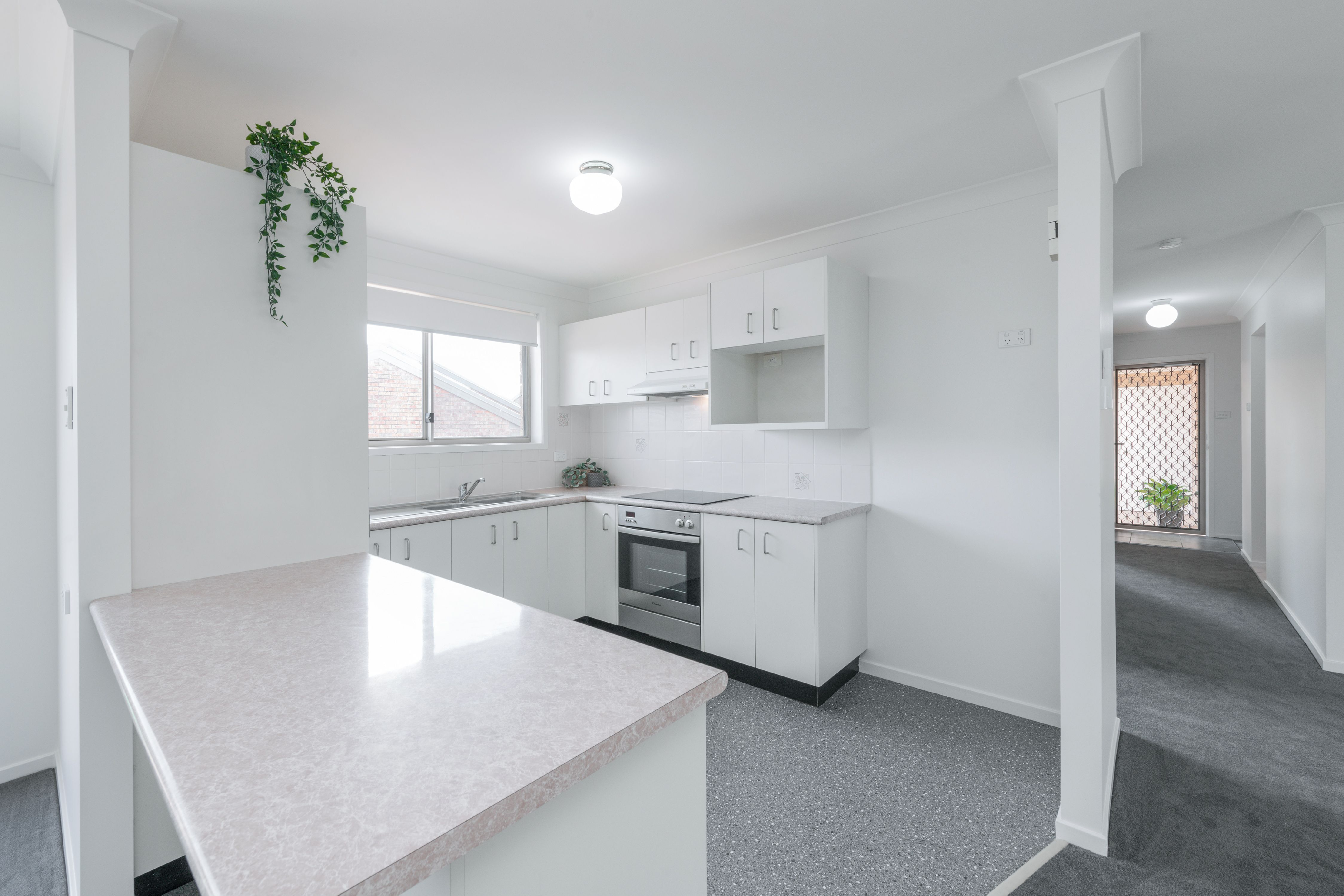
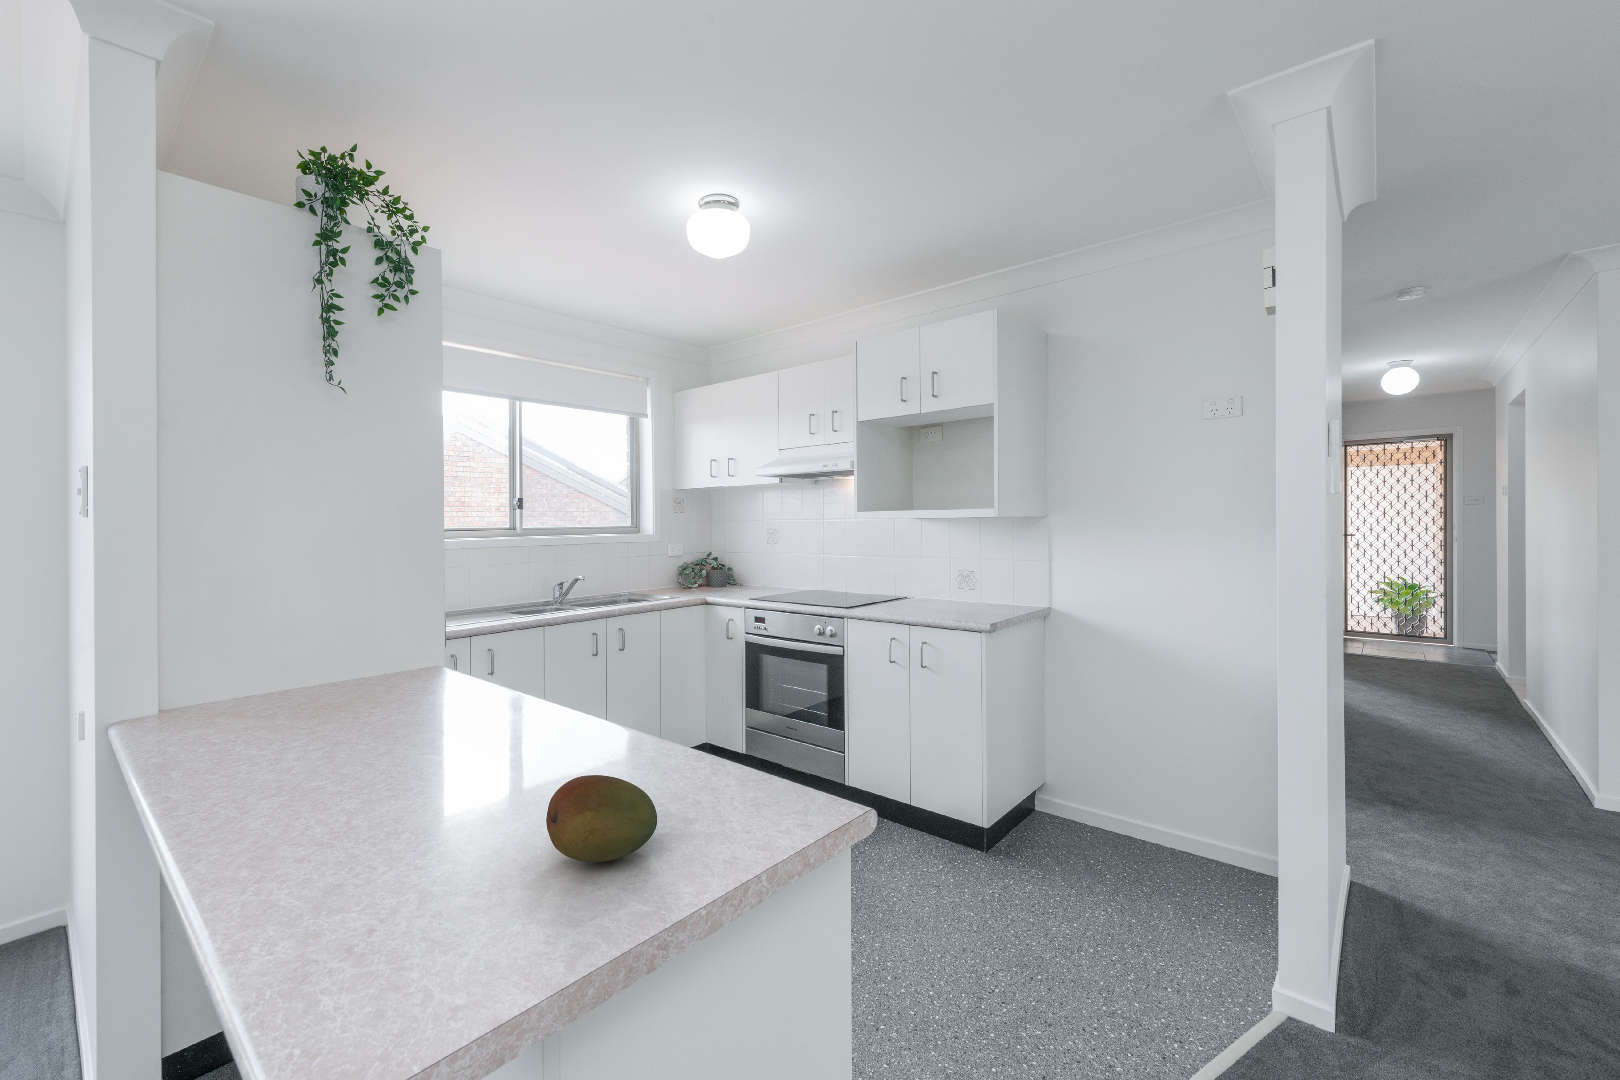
+ fruit [546,775,658,863]
